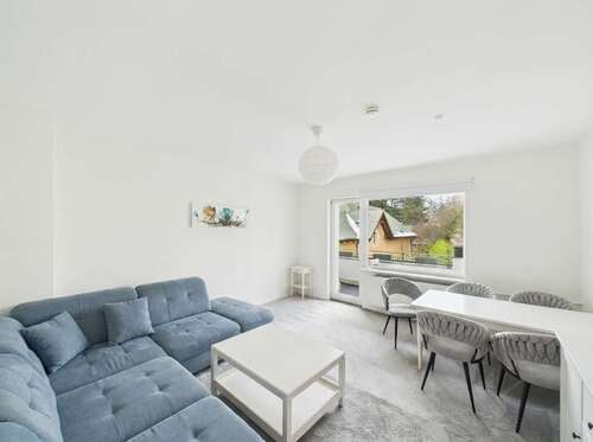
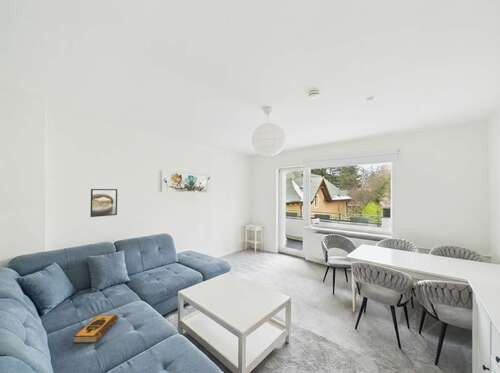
+ hardback book [72,314,119,344]
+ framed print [89,188,118,218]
